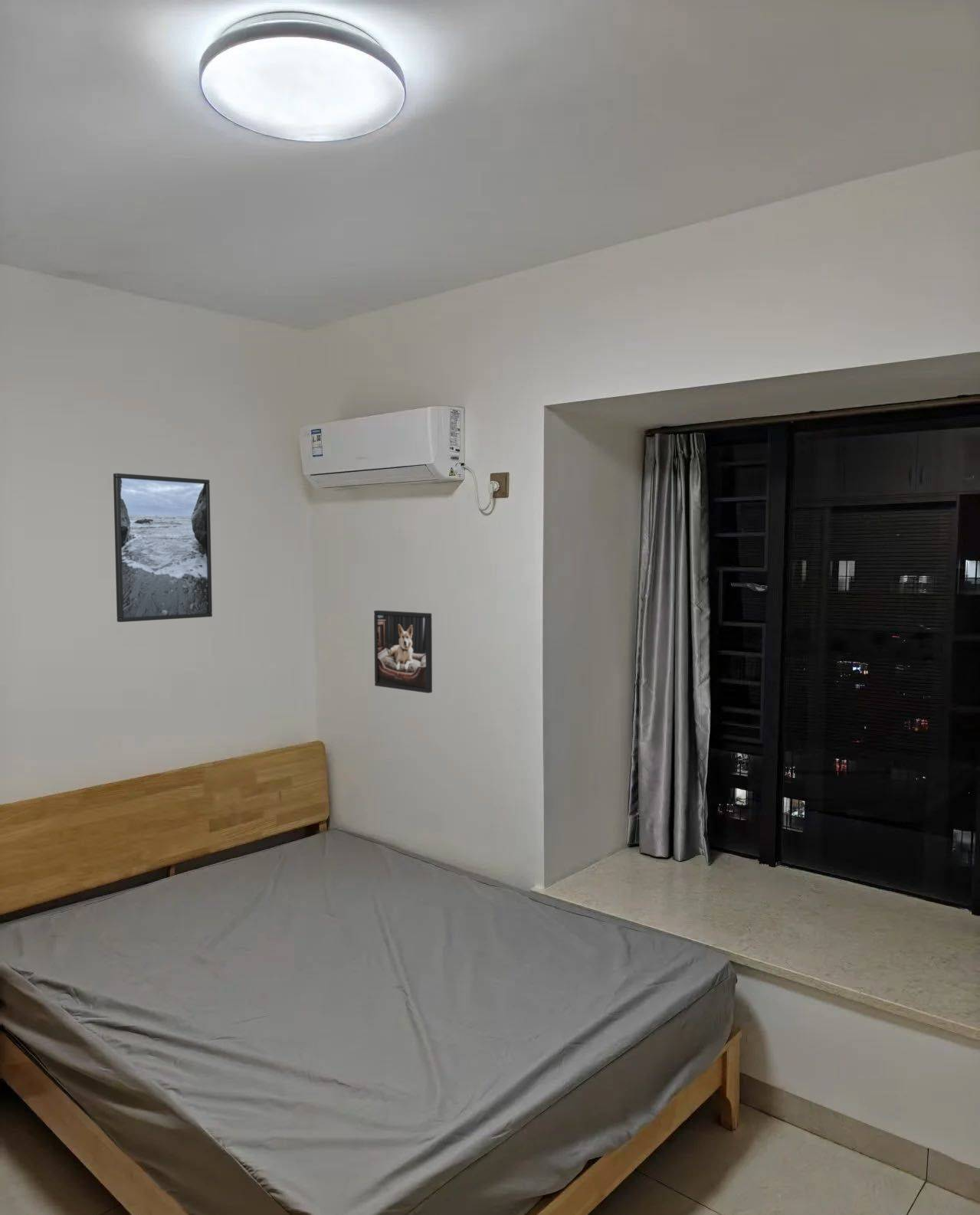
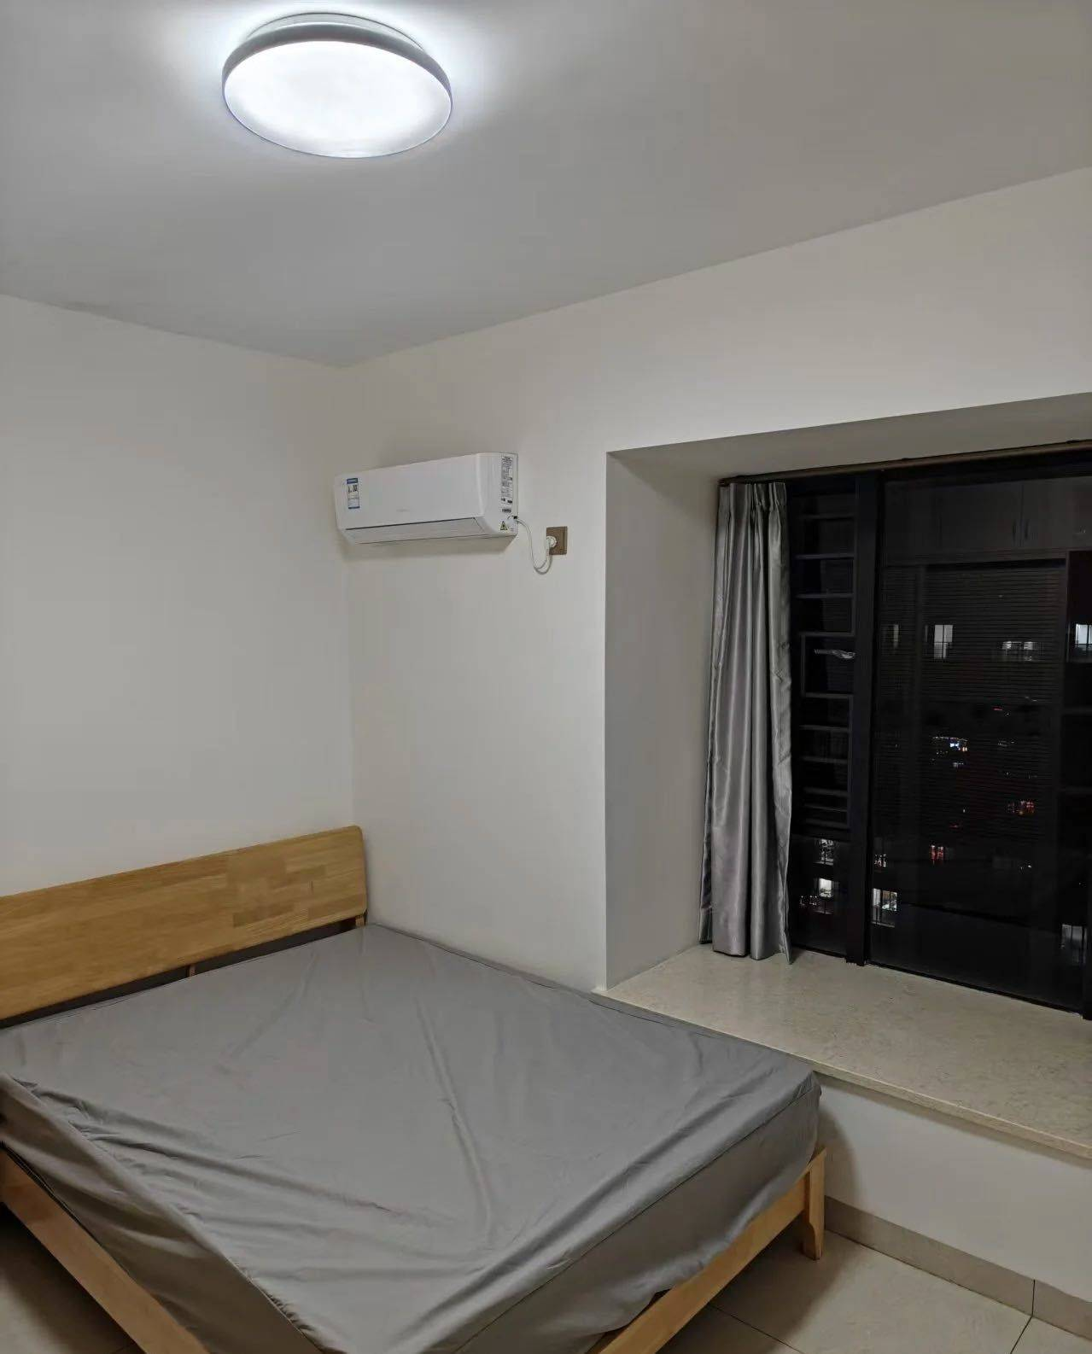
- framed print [373,610,433,694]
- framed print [113,473,213,623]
